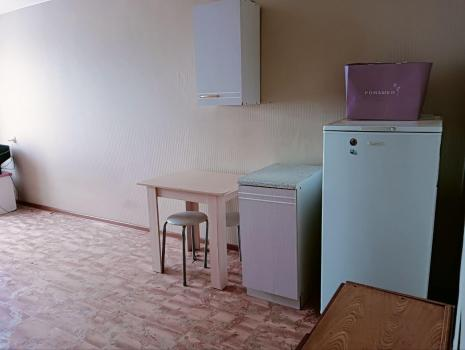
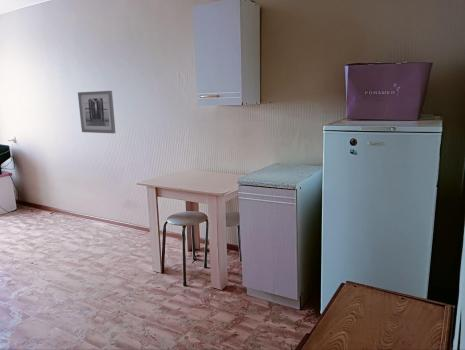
+ wall art [77,90,117,134]
